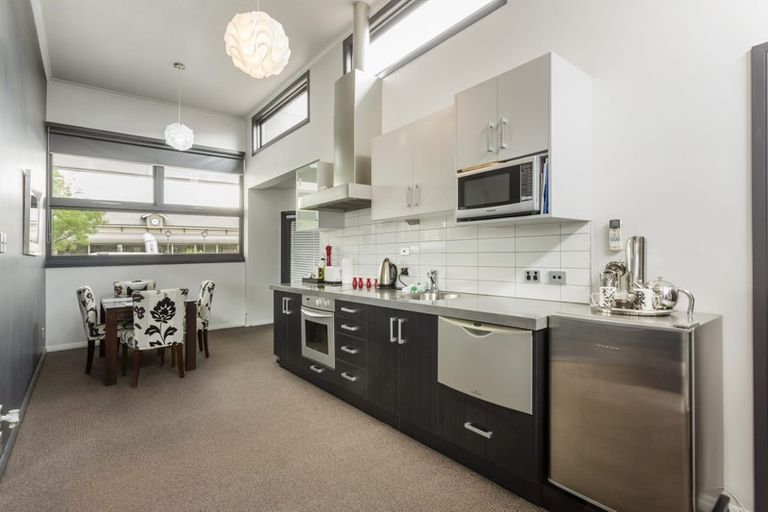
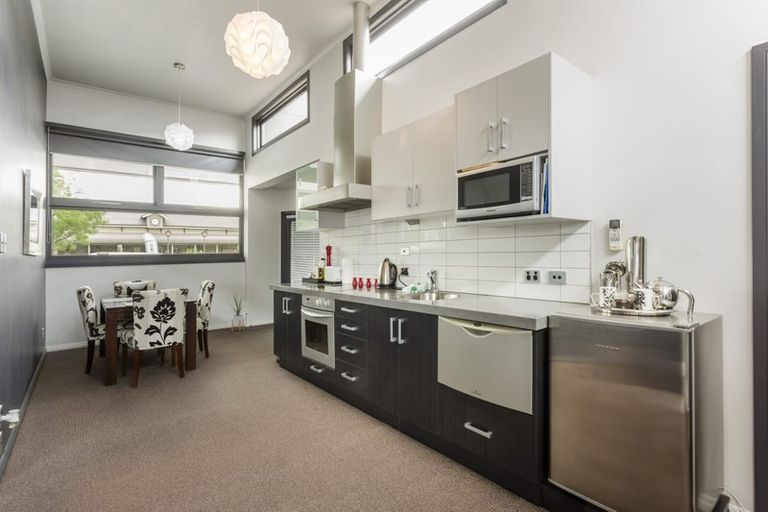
+ house plant [226,291,248,332]
